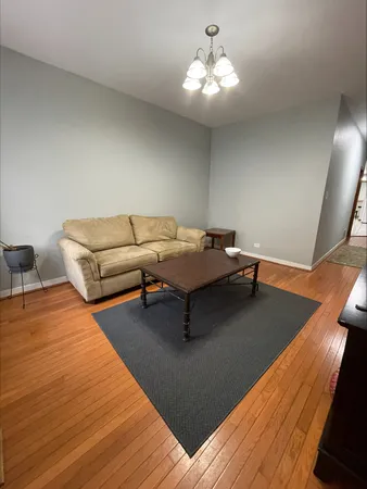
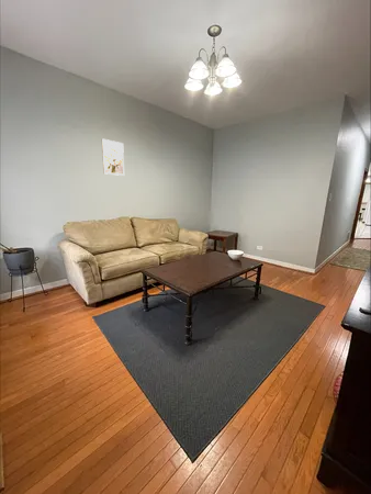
+ wall art [101,138,125,177]
